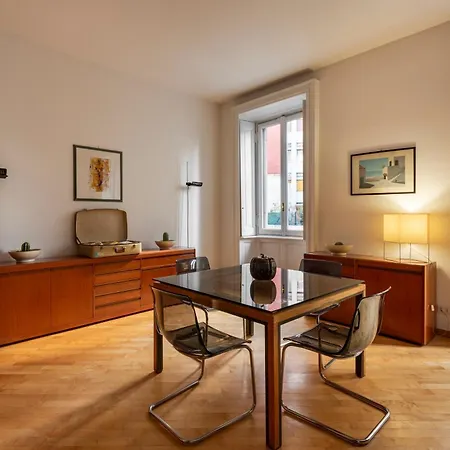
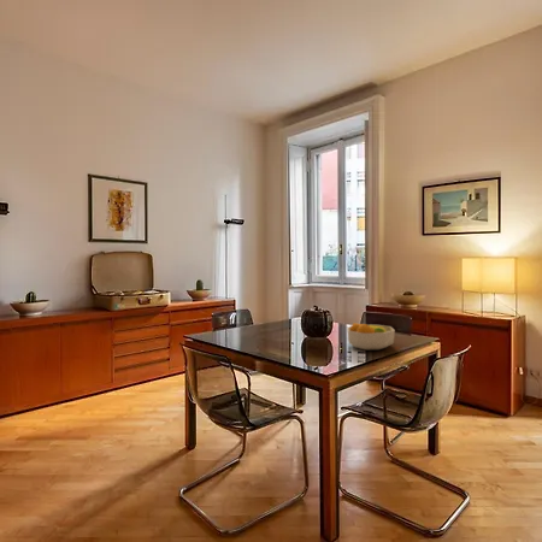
+ fruit bowl [346,322,396,350]
